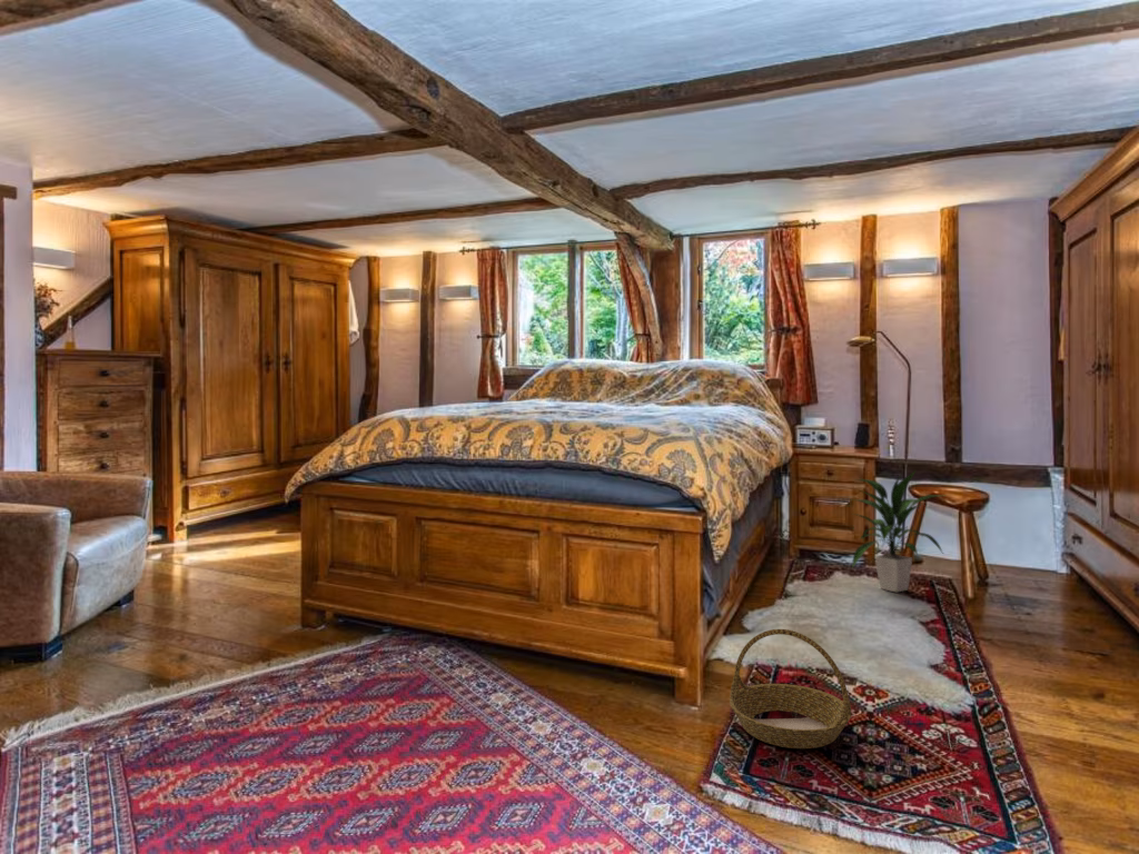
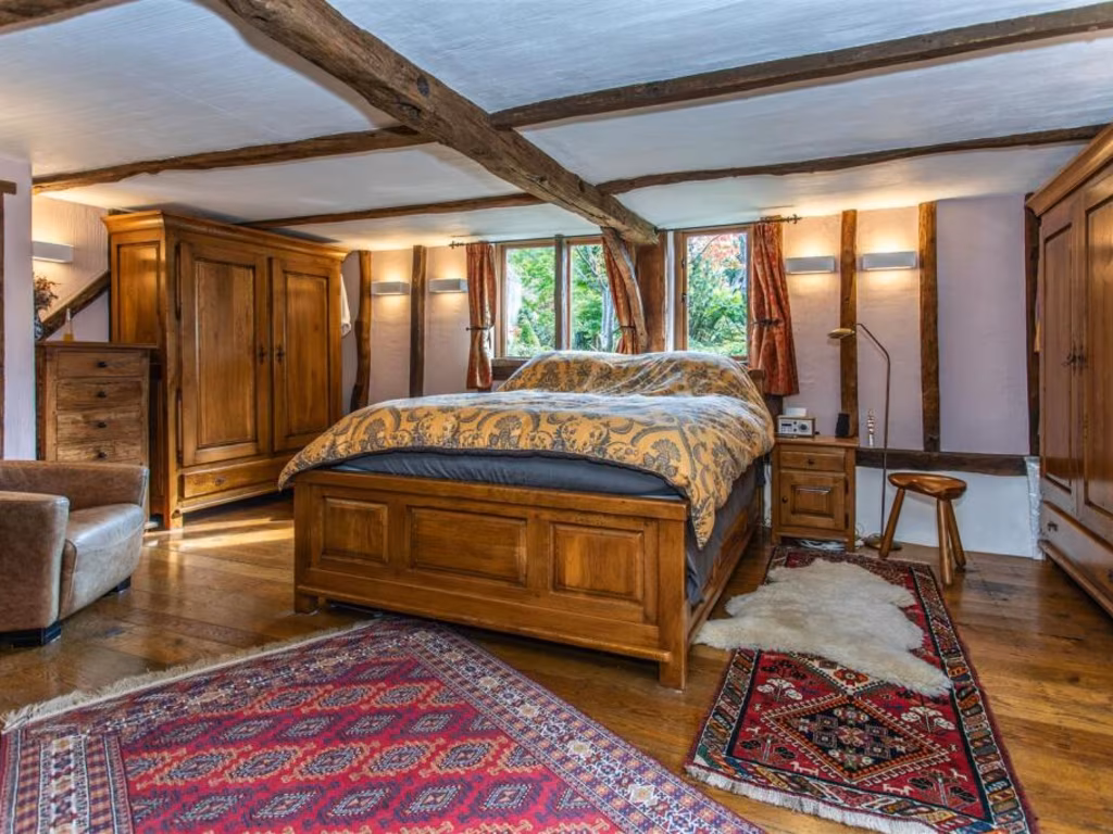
- basket [729,628,853,749]
- indoor plant [851,468,949,593]
